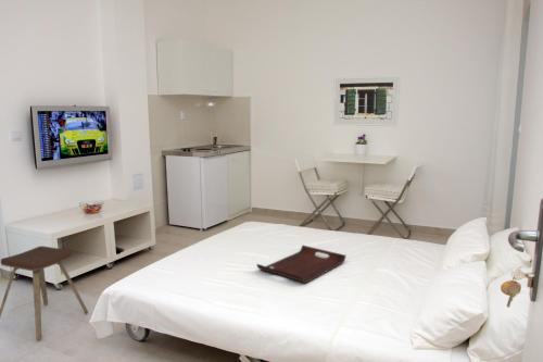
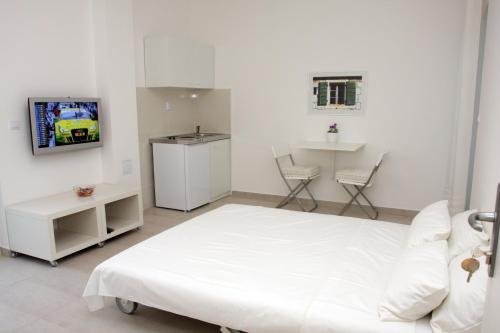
- music stool [0,245,89,341]
- serving tray [255,244,348,284]
